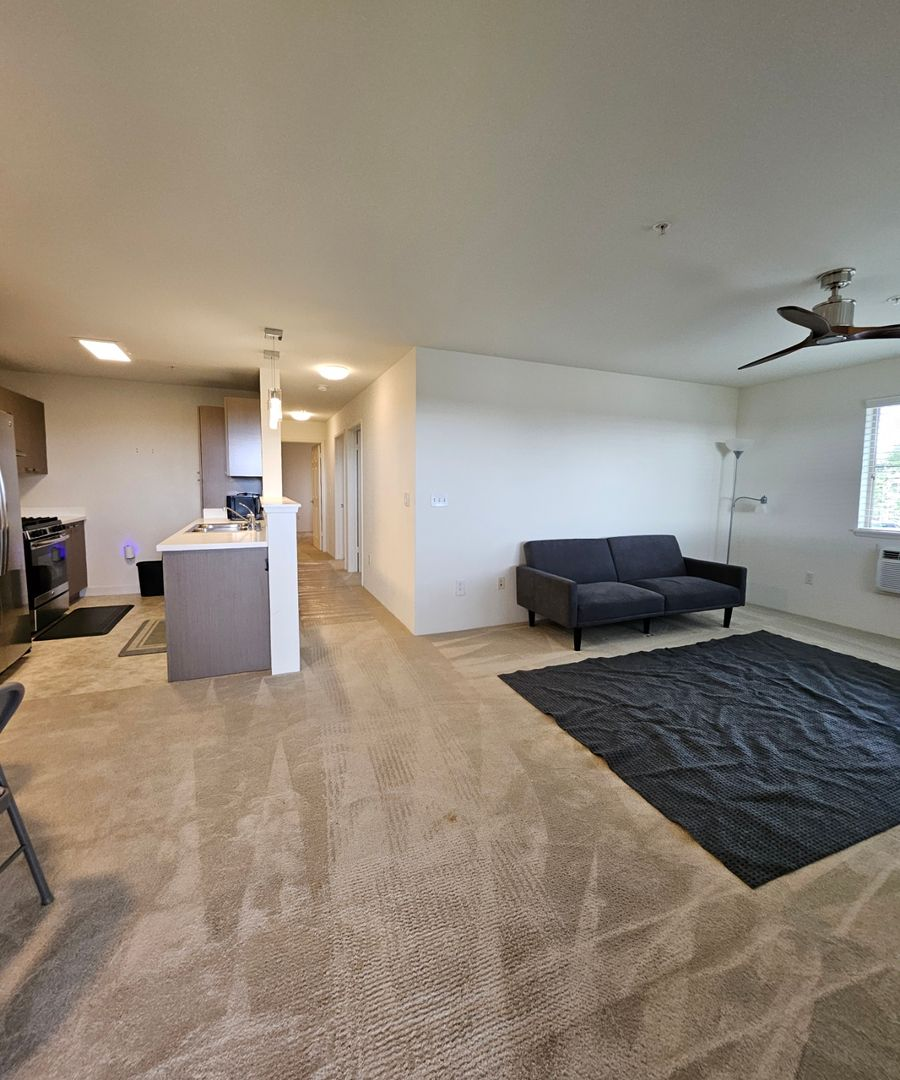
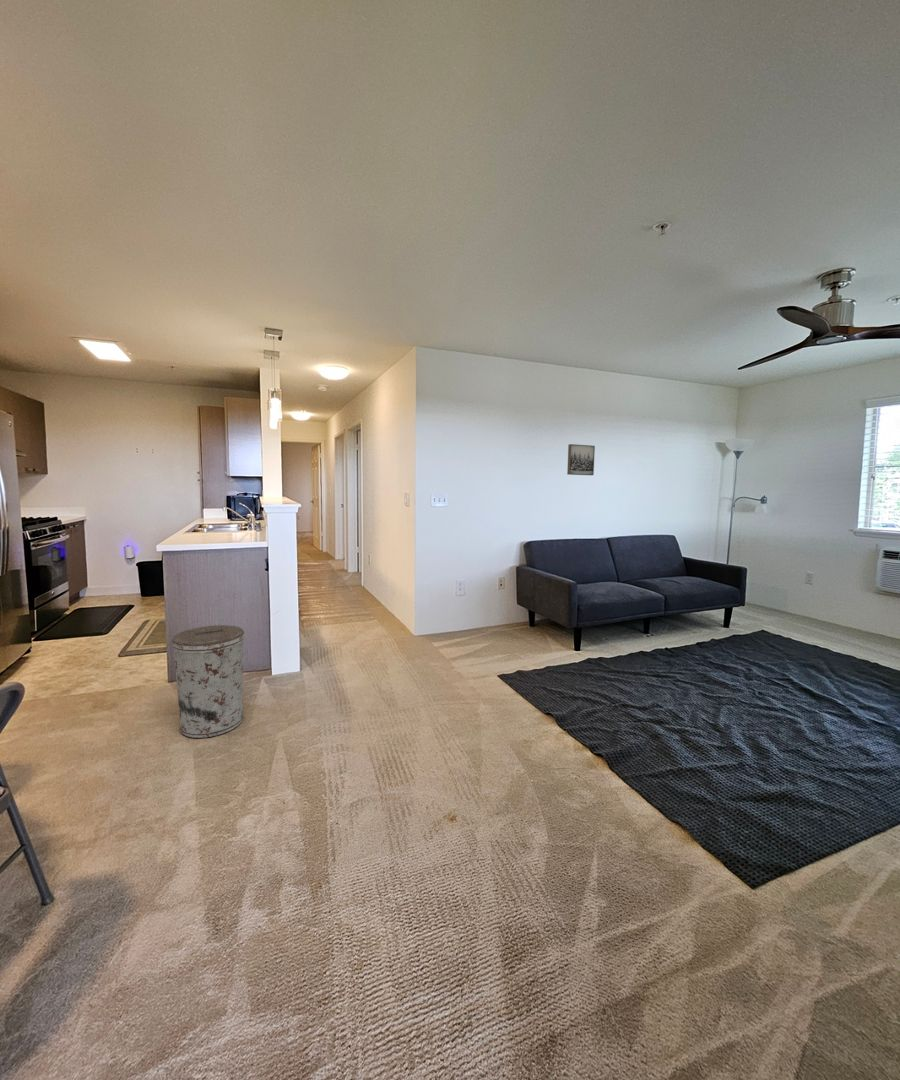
+ trash can [171,624,245,739]
+ wall art [566,443,596,476]
